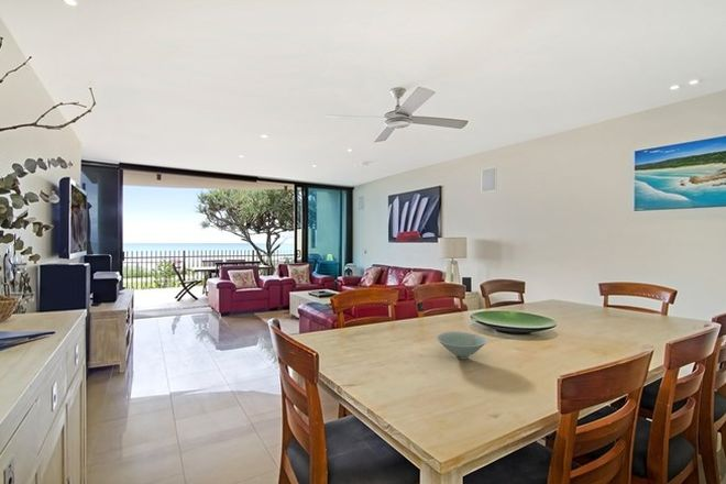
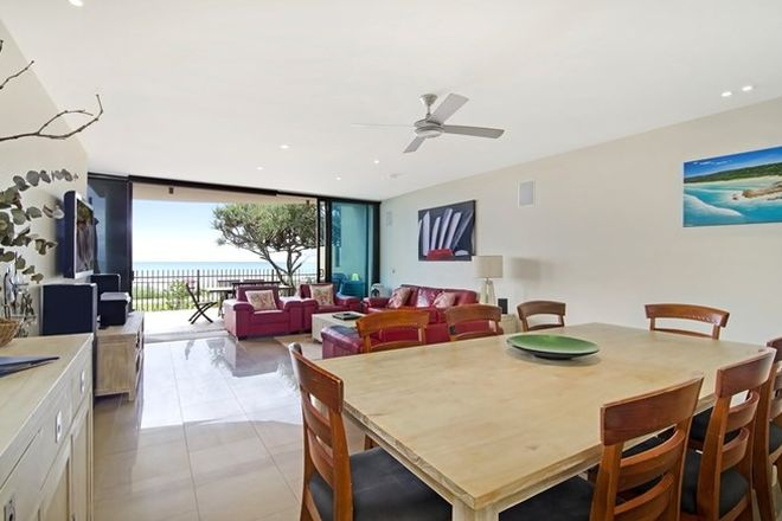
- bowl [436,331,490,360]
